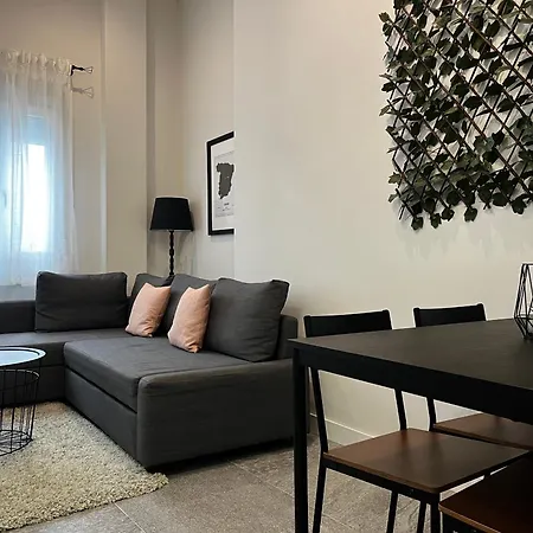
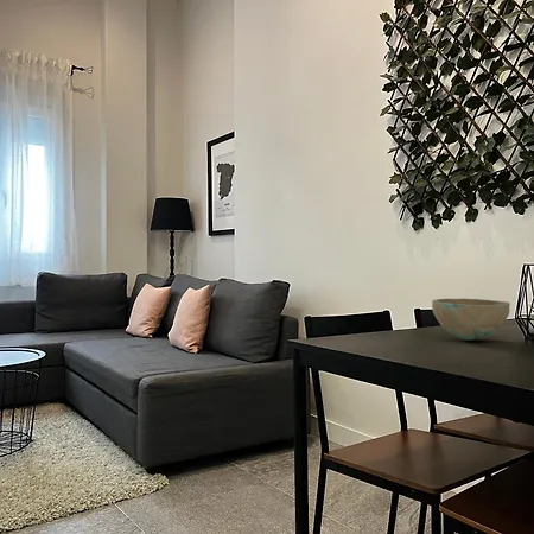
+ bowl [431,298,511,342]
